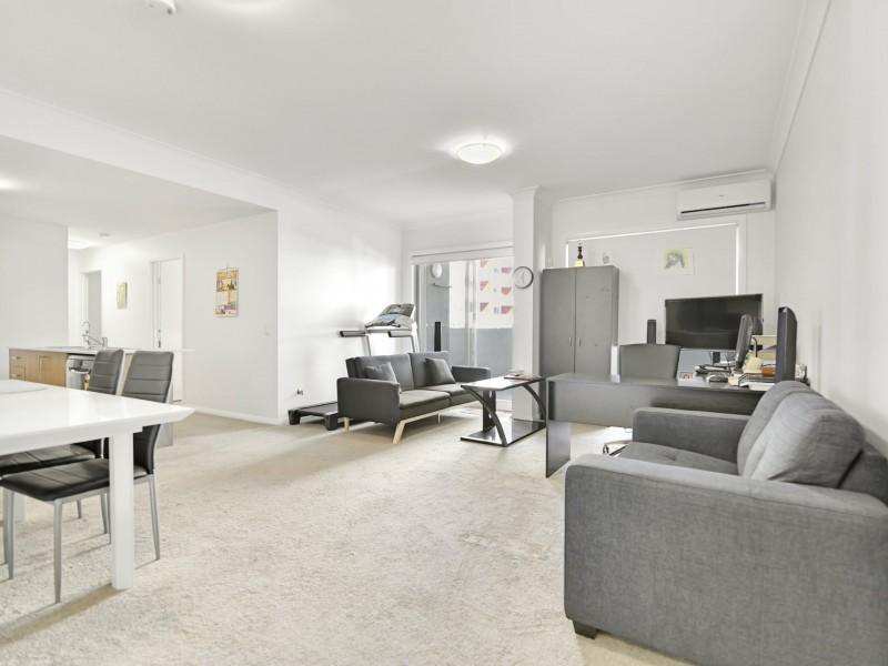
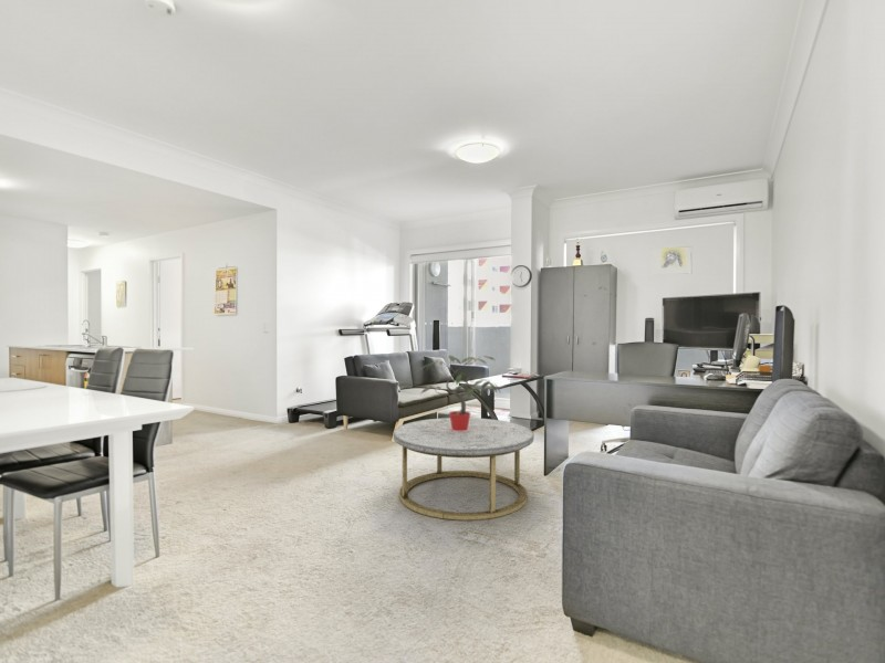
+ coffee table [393,417,535,522]
+ potted plant [413,355,502,431]
